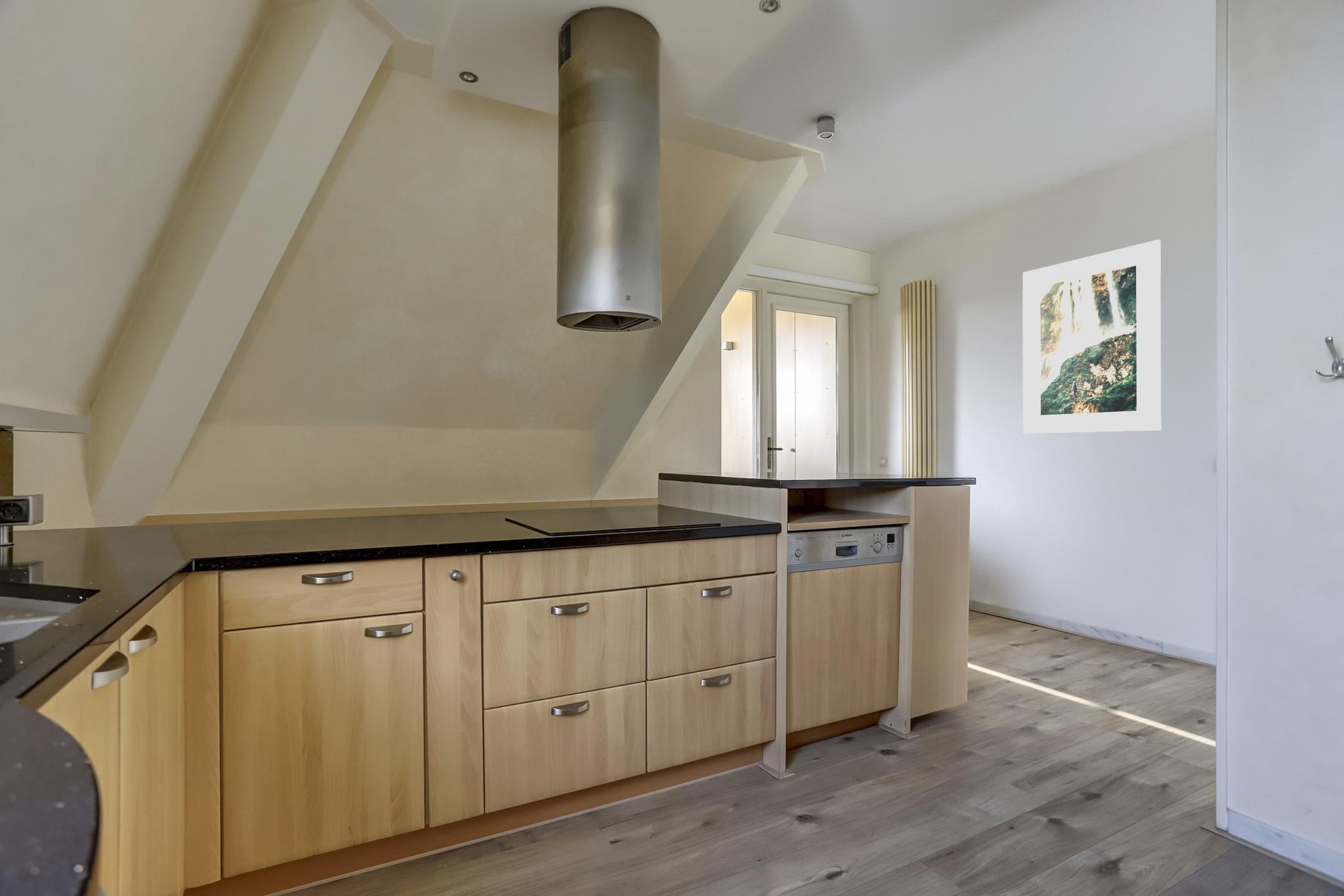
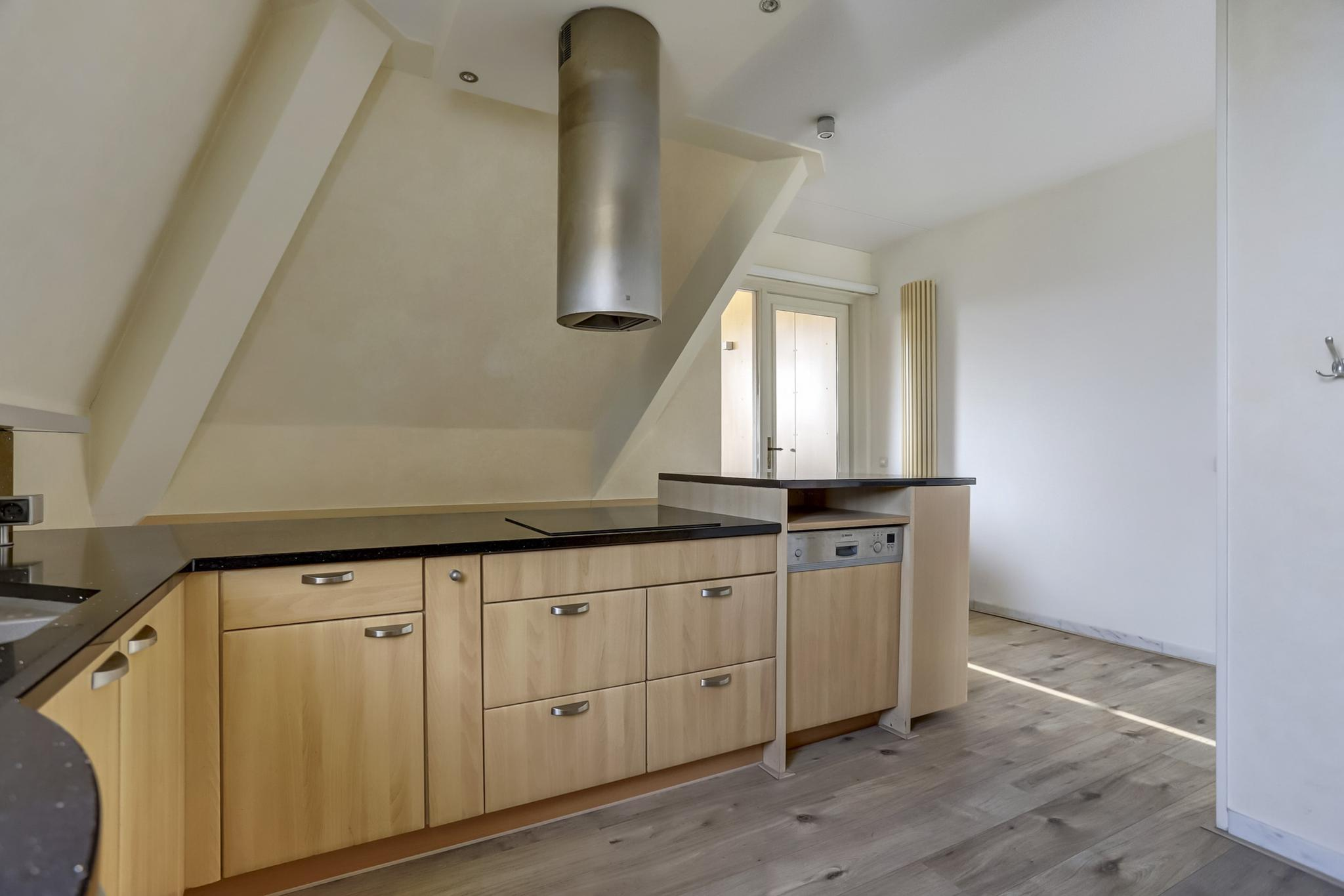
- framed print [1022,239,1162,434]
